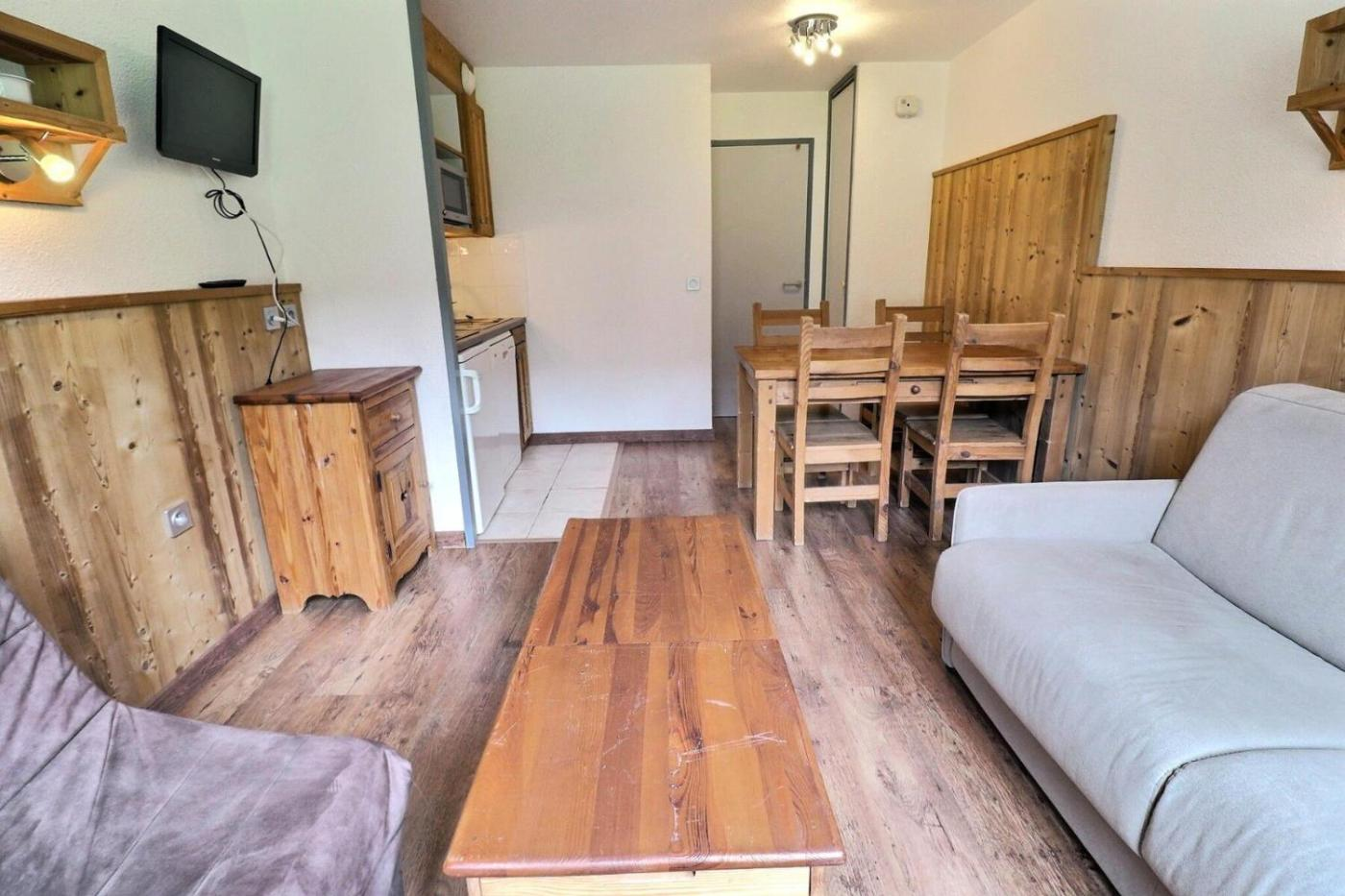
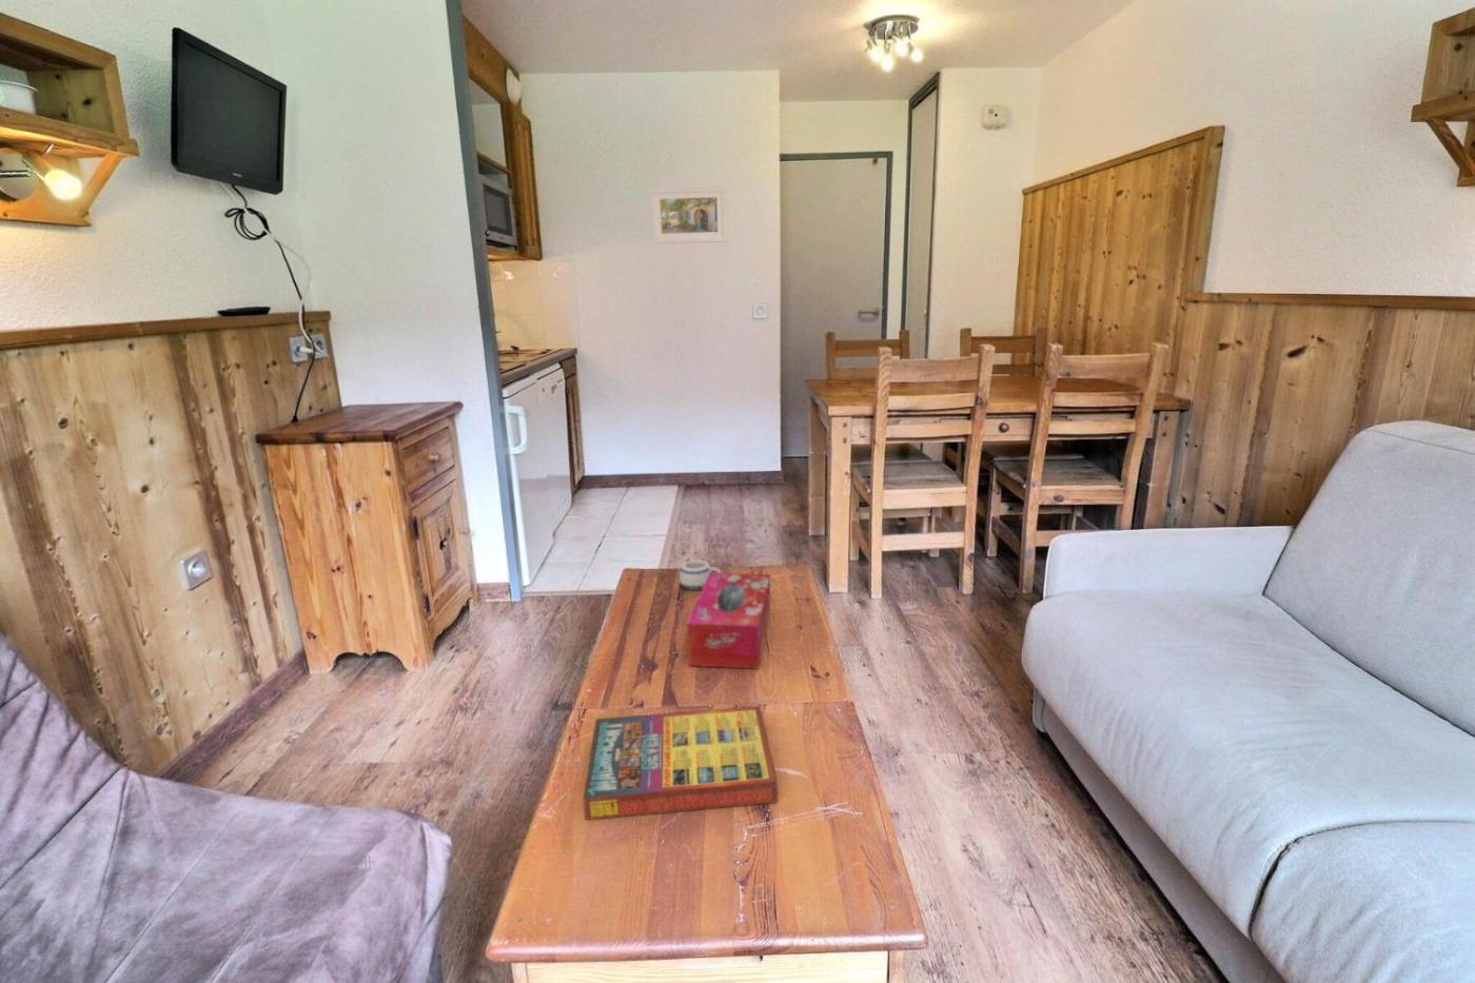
+ mug [679,560,723,591]
+ game compilation box [581,704,779,821]
+ tissue box [685,572,771,670]
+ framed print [649,185,728,245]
